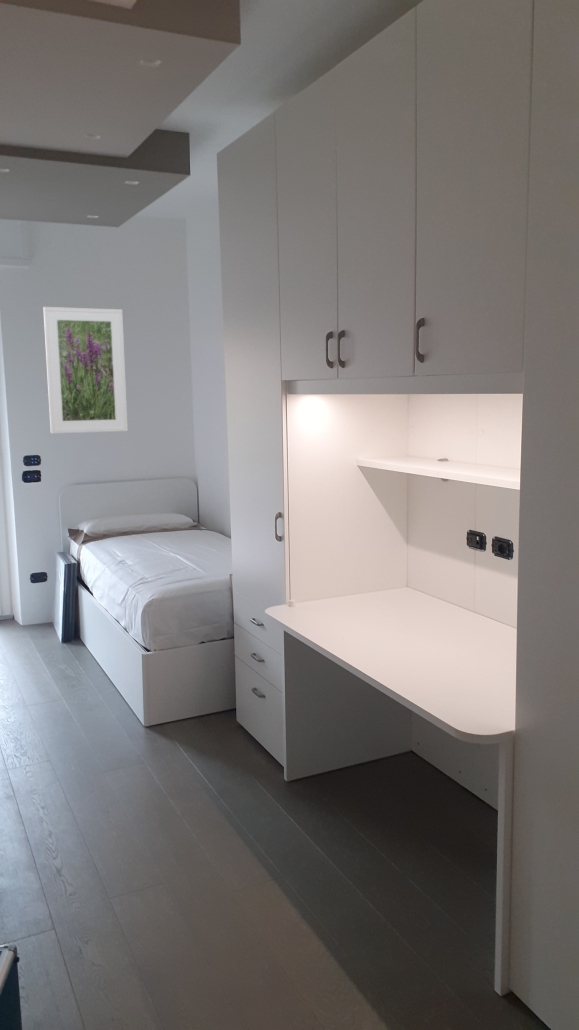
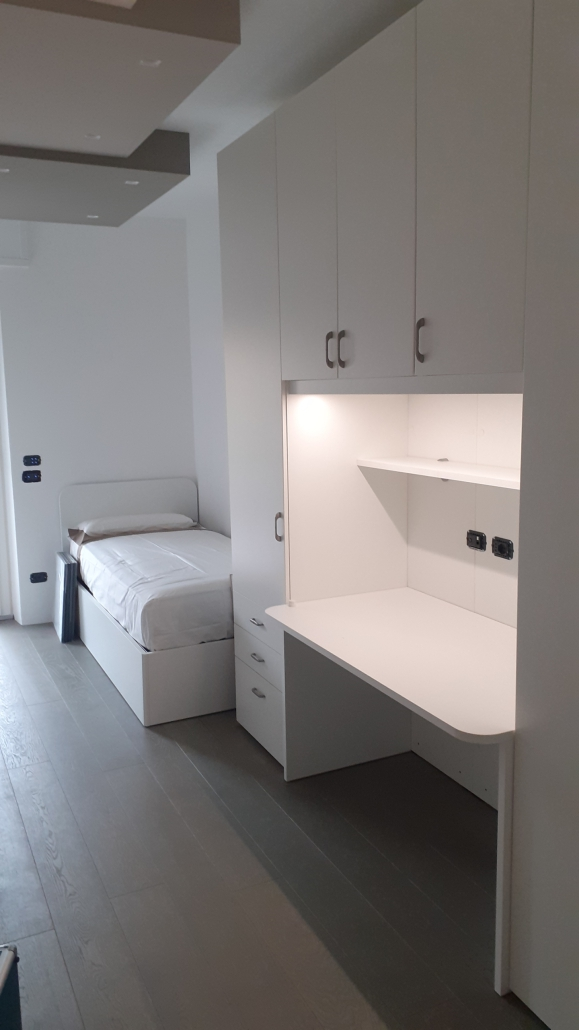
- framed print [42,306,129,435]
